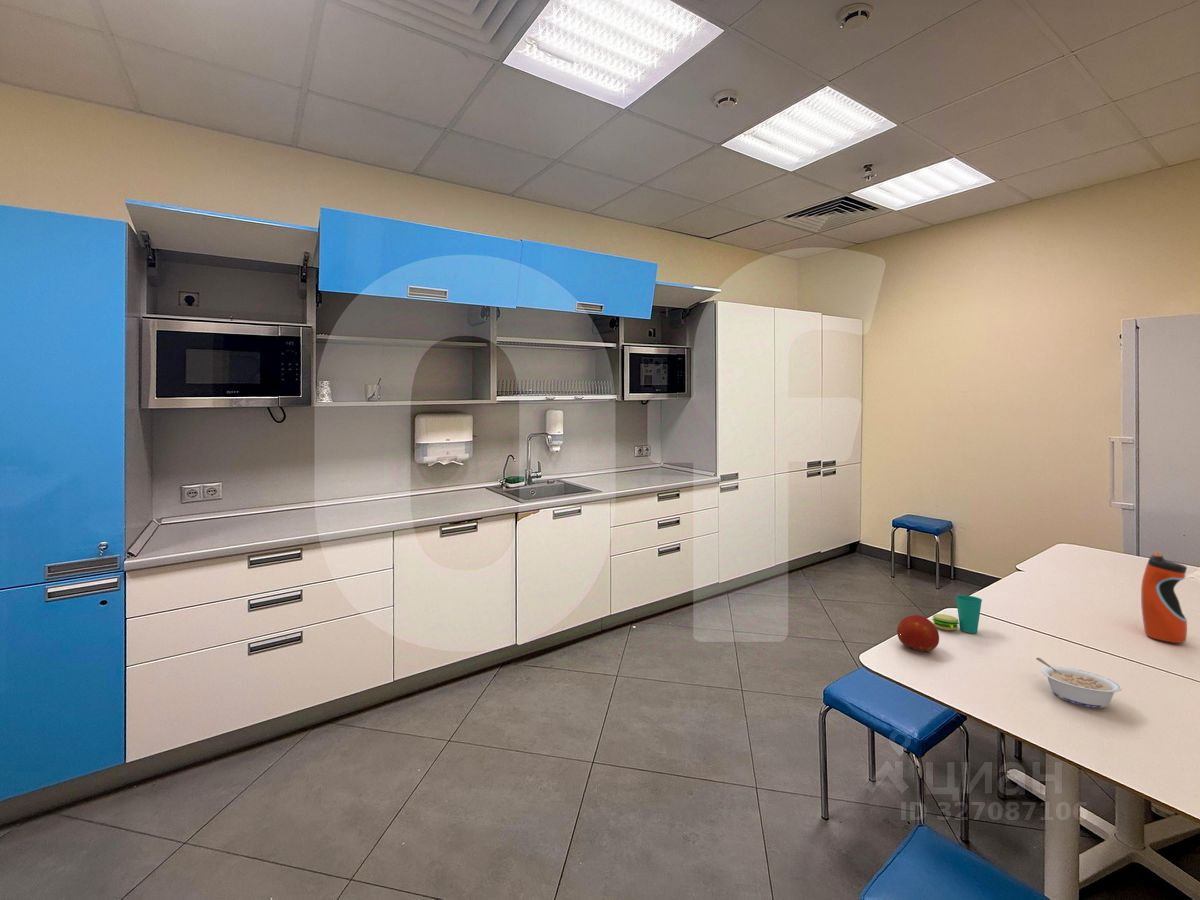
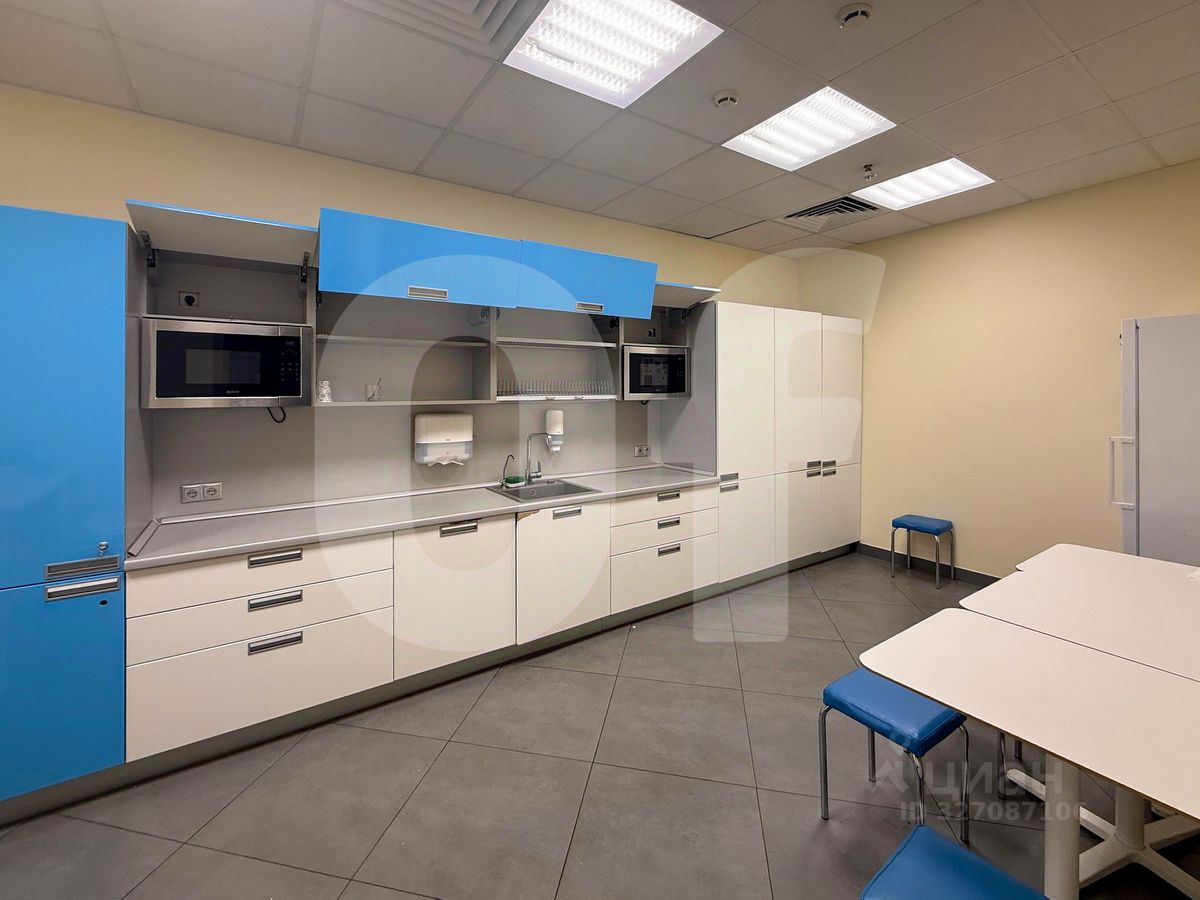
- fruit [896,614,940,654]
- legume [1035,657,1123,709]
- water bottle [1140,551,1188,644]
- cup [931,594,983,634]
